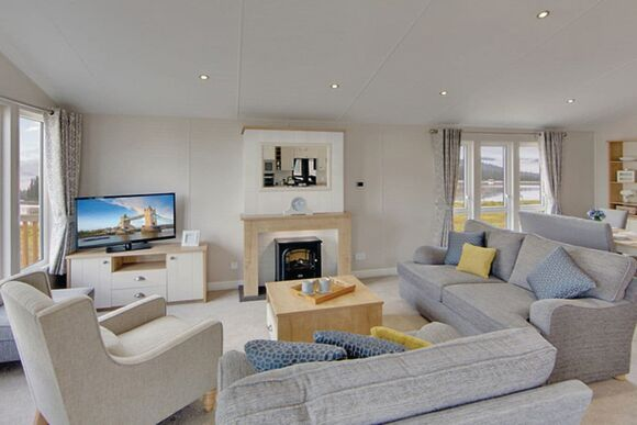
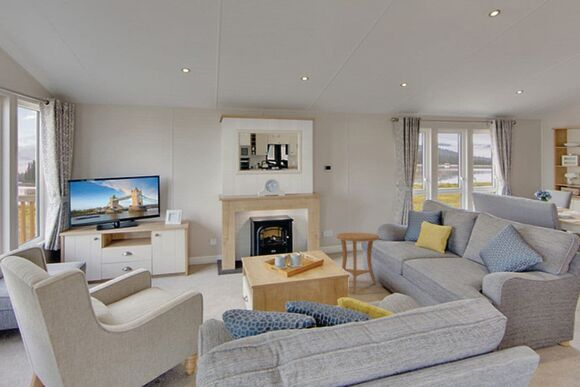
+ side table [336,232,380,294]
